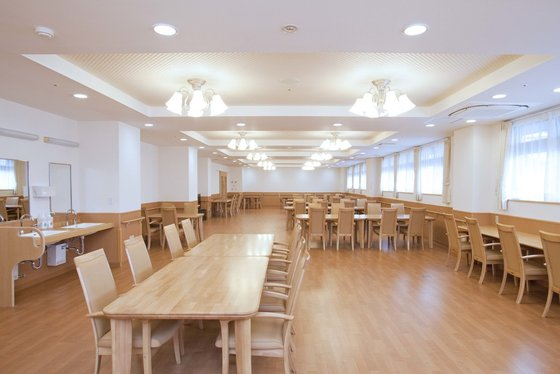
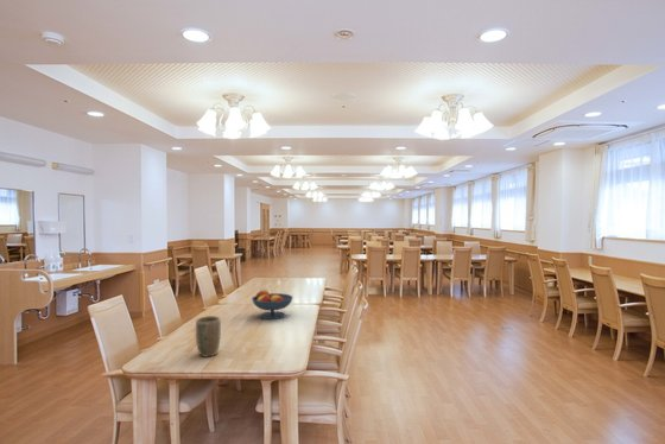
+ fruit bowl [251,288,294,321]
+ plant pot [195,315,222,359]
